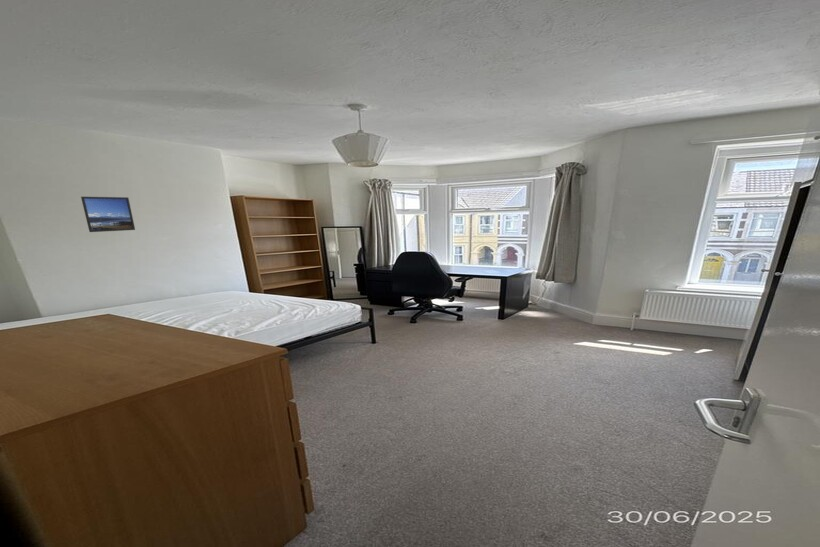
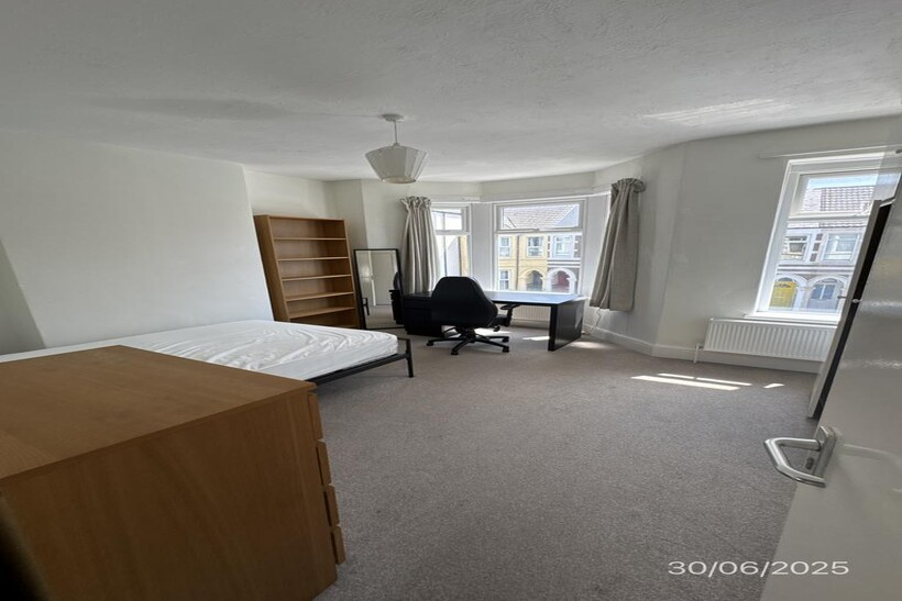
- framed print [80,196,136,233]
